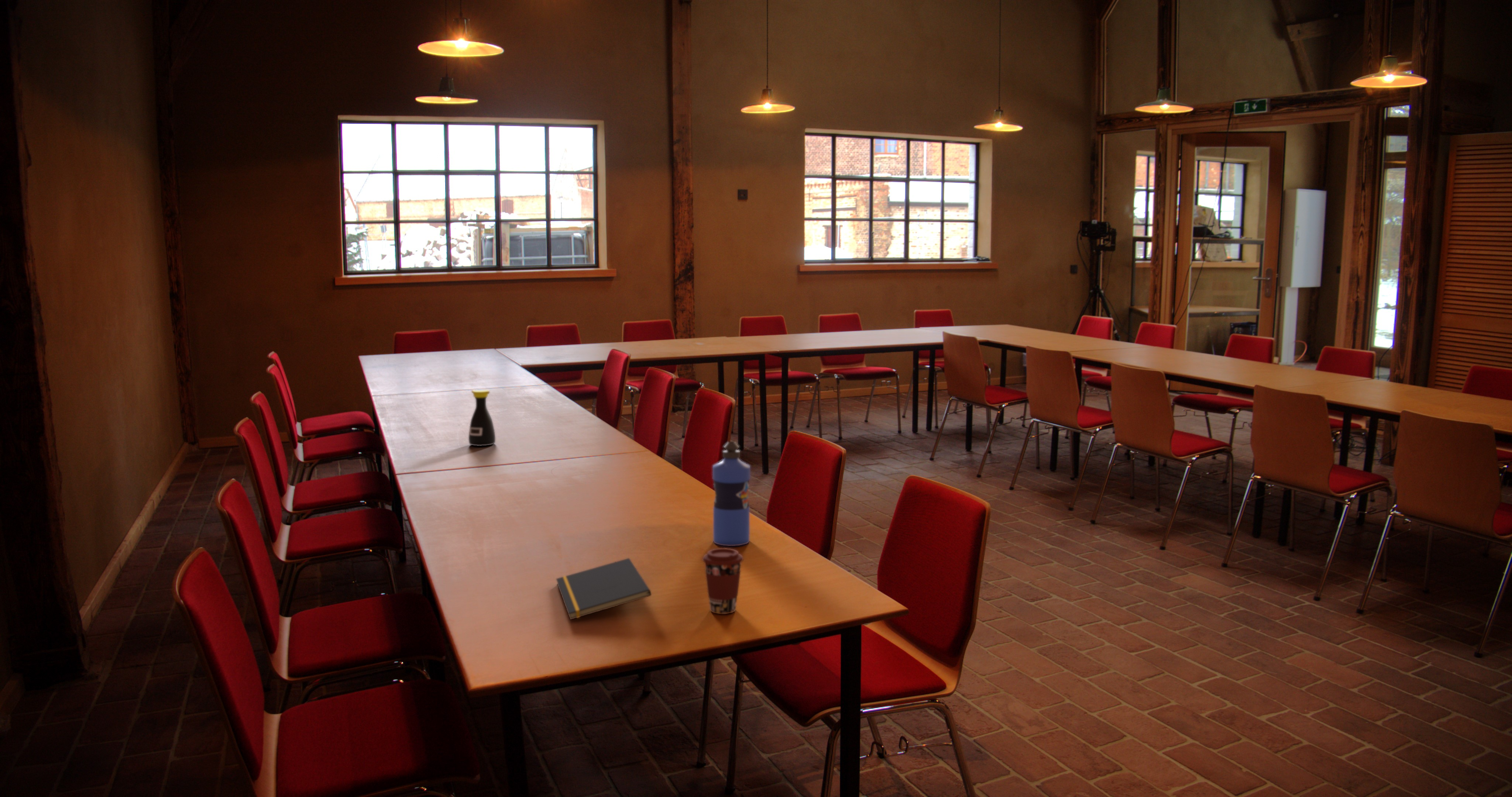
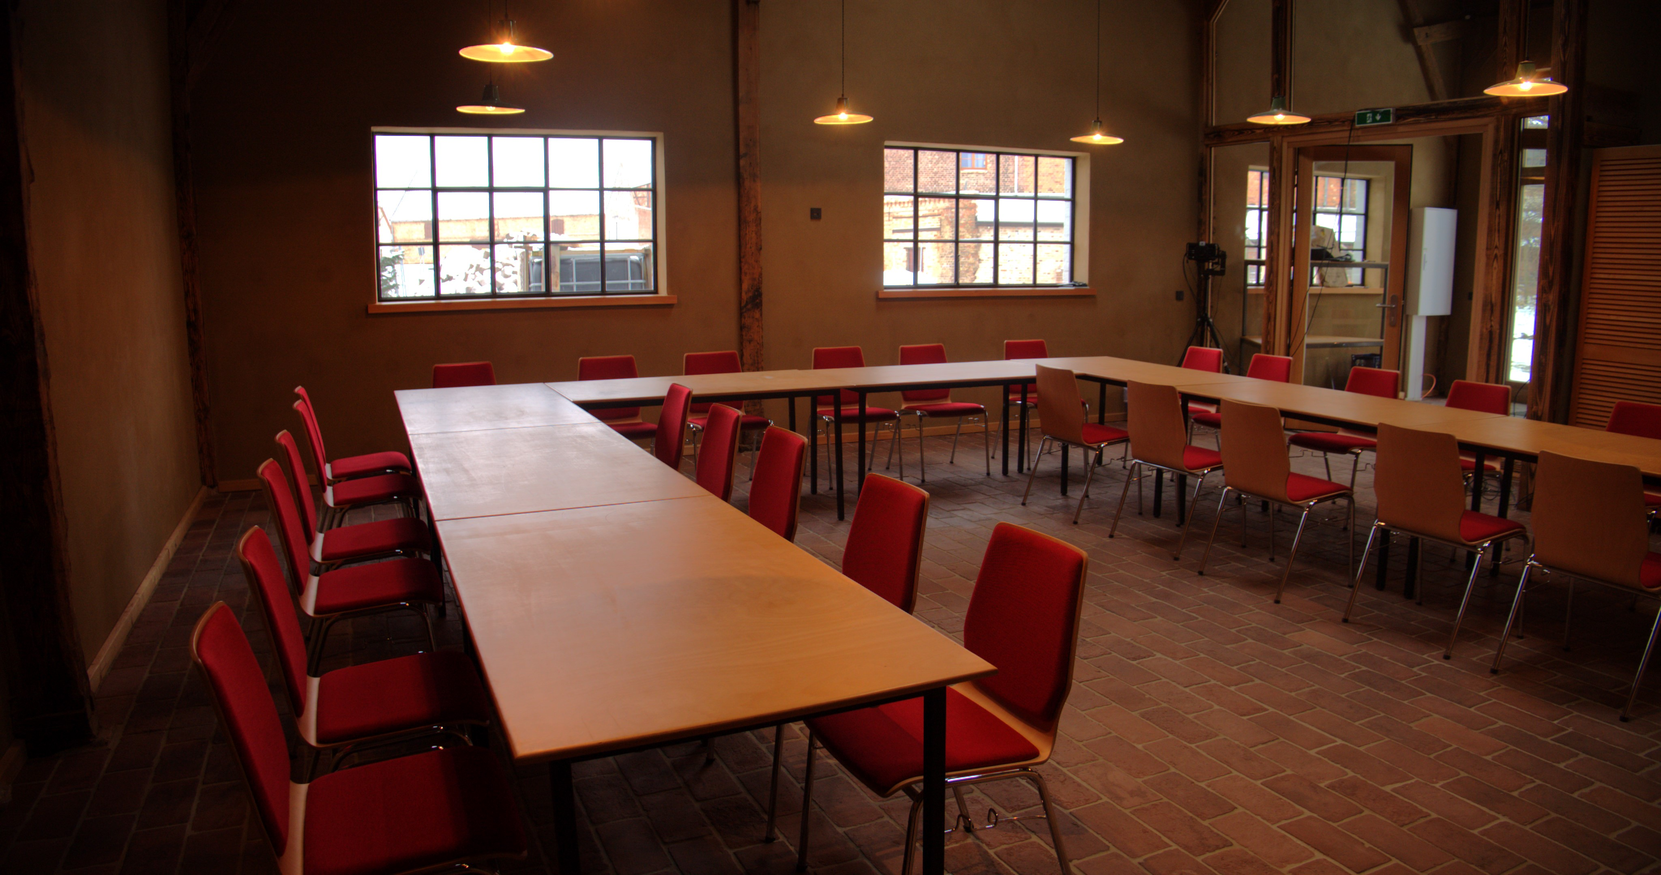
- notepad [556,558,652,620]
- water bottle [712,441,751,546]
- coffee cup [702,548,744,614]
- bottle [468,389,496,446]
